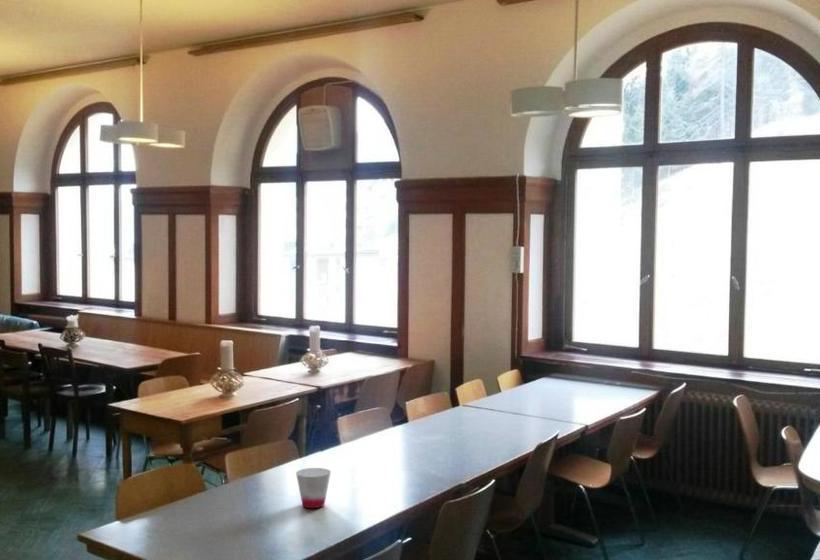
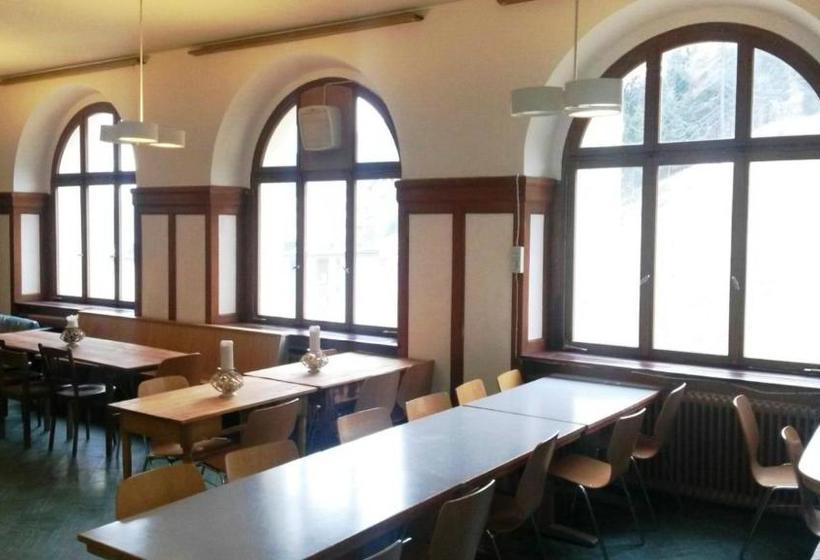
- cup [295,467,332,509]
